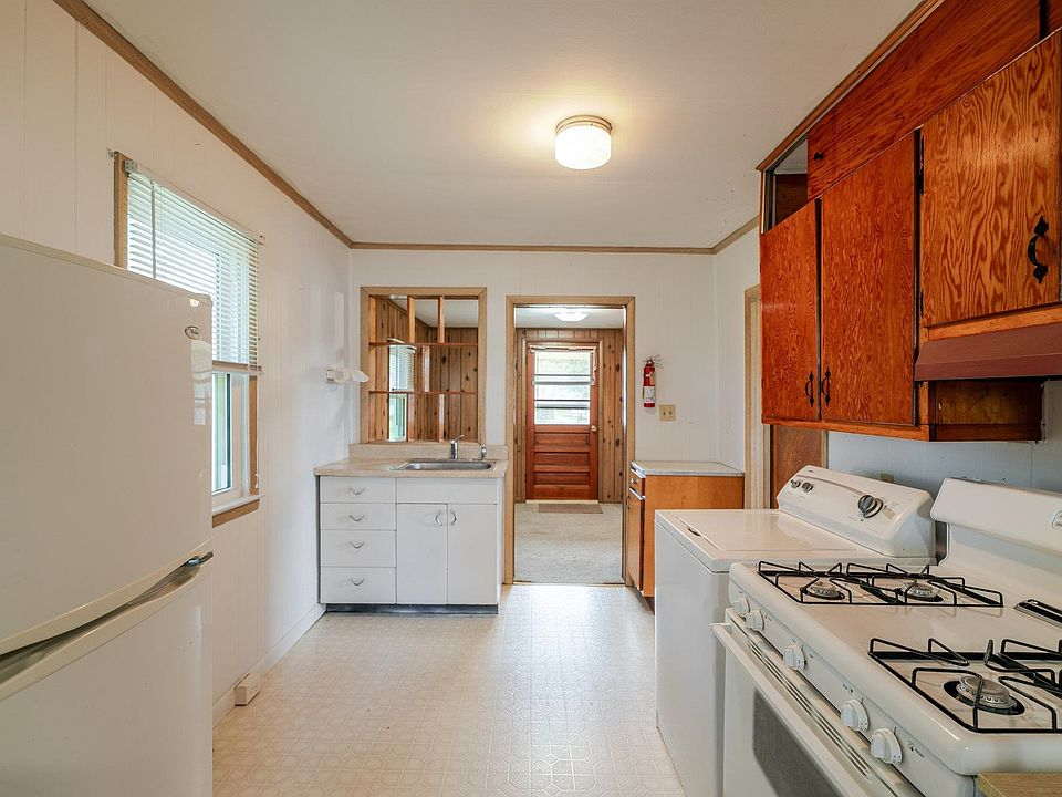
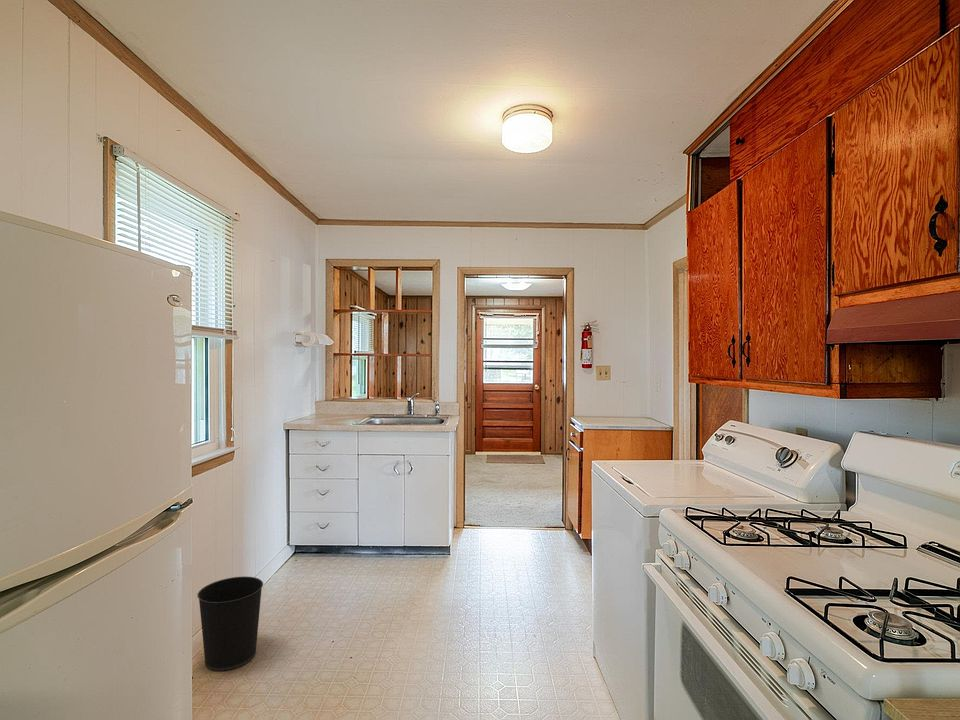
+ wastebasket [196,576,264,672]
